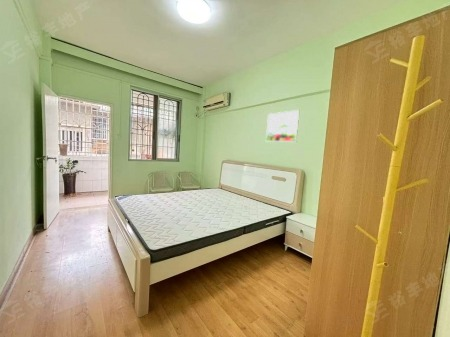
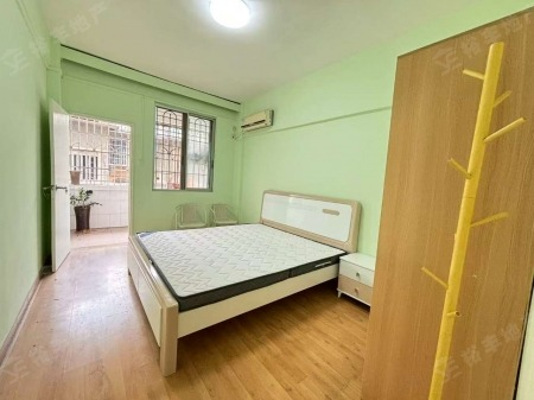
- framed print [265,109,300,143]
